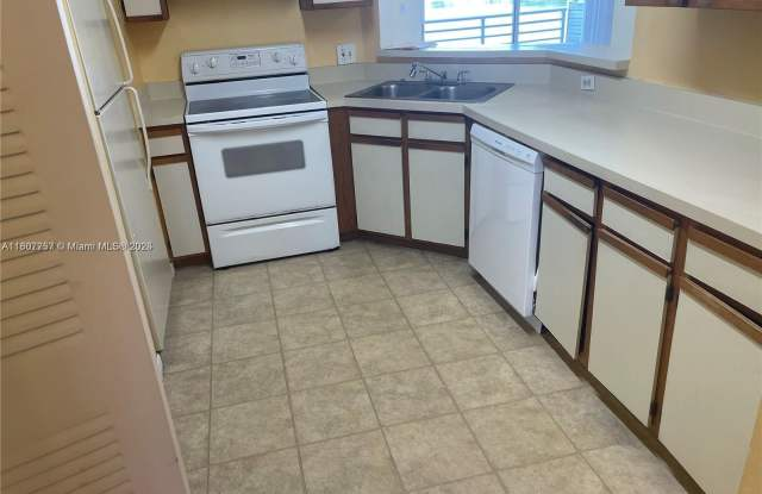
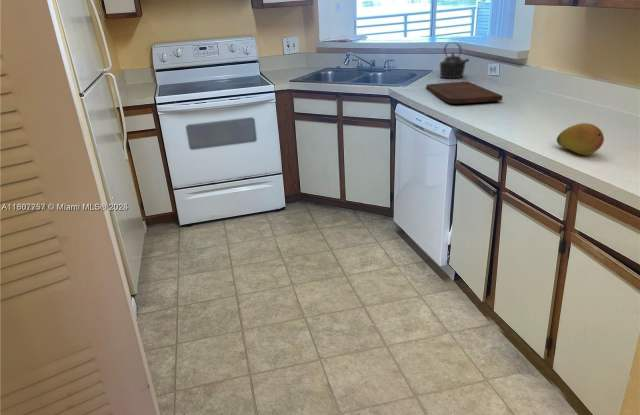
+ fruit [555,122,605,156]
+ cutting board [425,80,504,105]
+ kettle [439,41,470,79]
